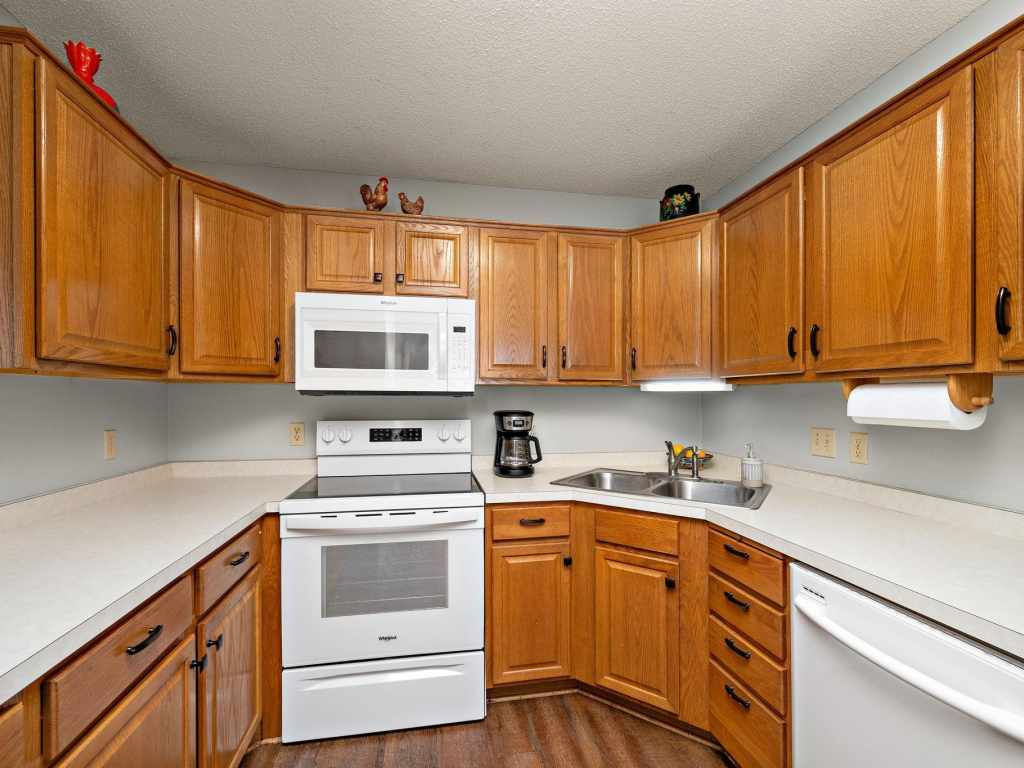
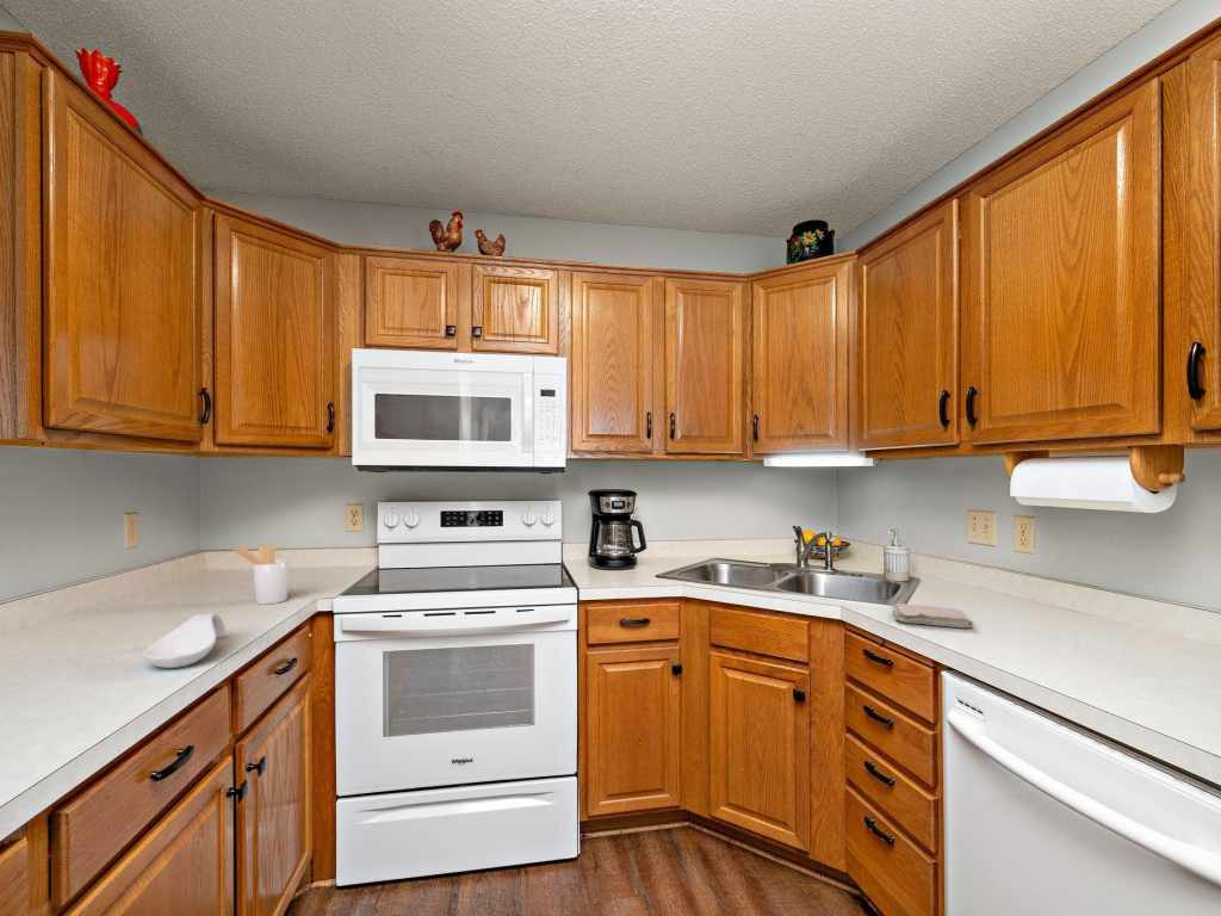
+ washcloth [890,602,974,629]
+ spoon rest [142,612,228,669]
+ utensil holder [231,544,291,606]
